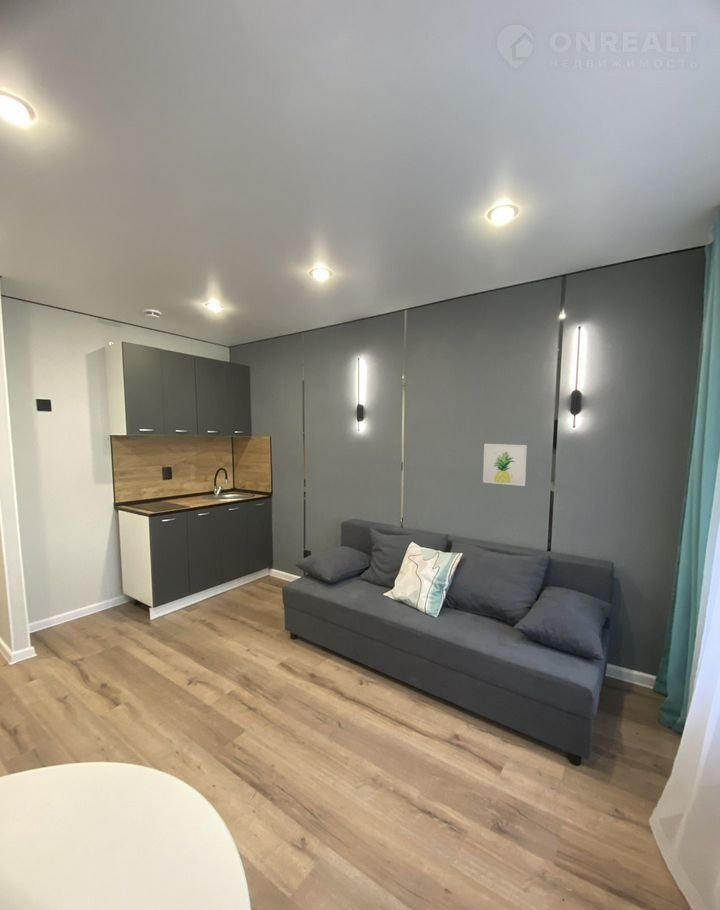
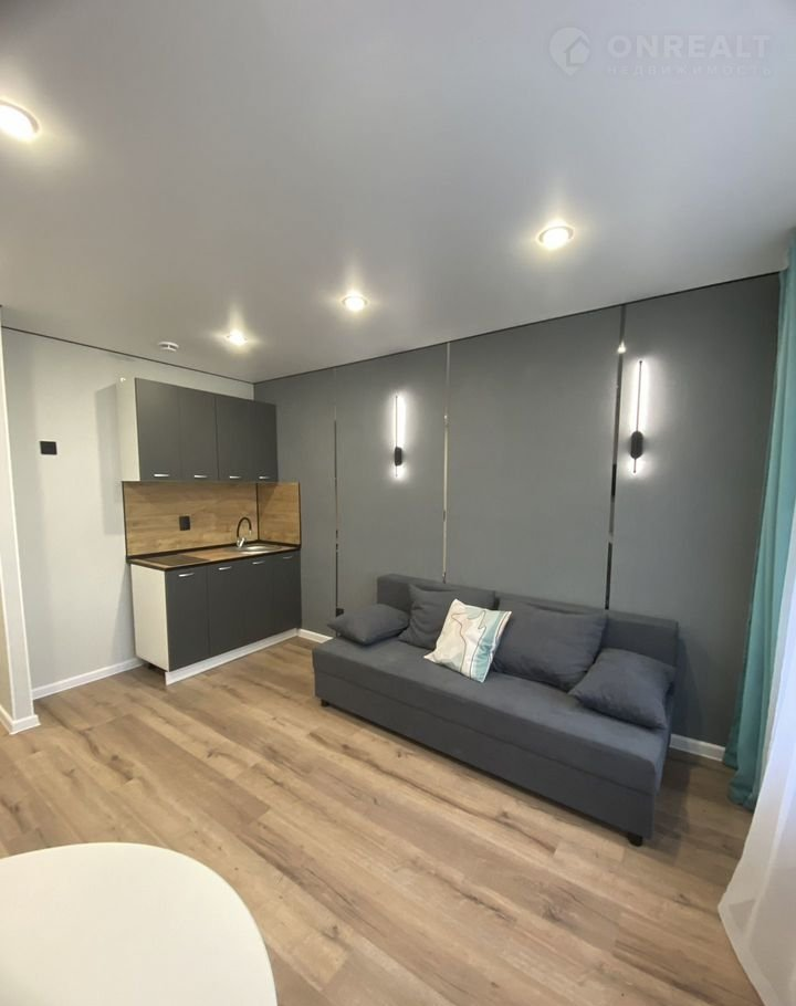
- wall art [482,443,528,487]
